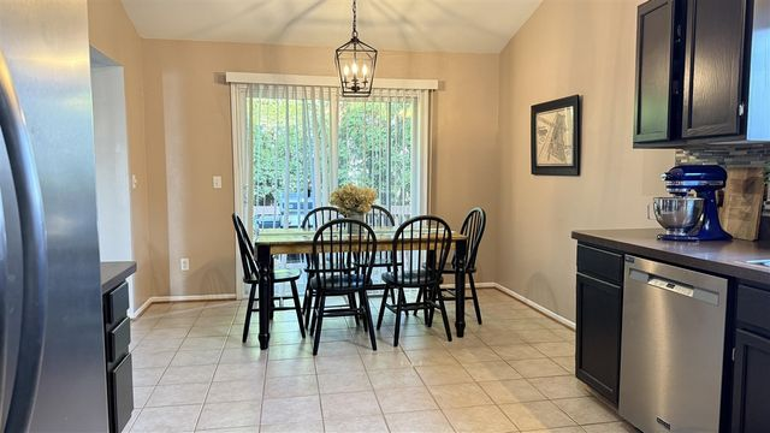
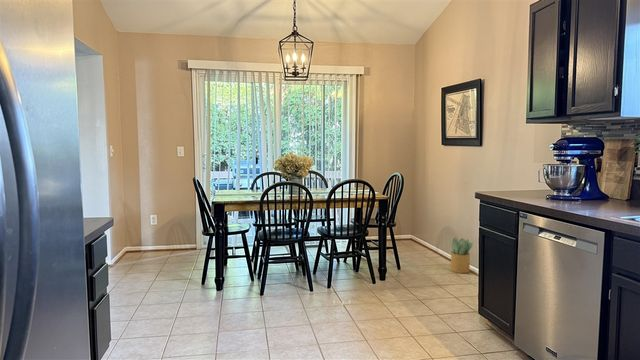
+ potted plant [448,237,474,274]
